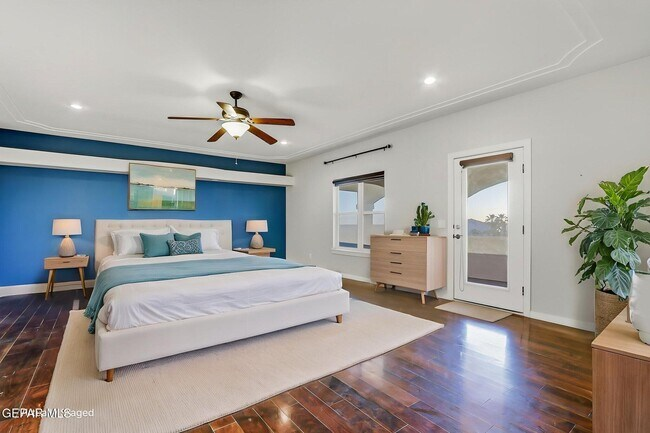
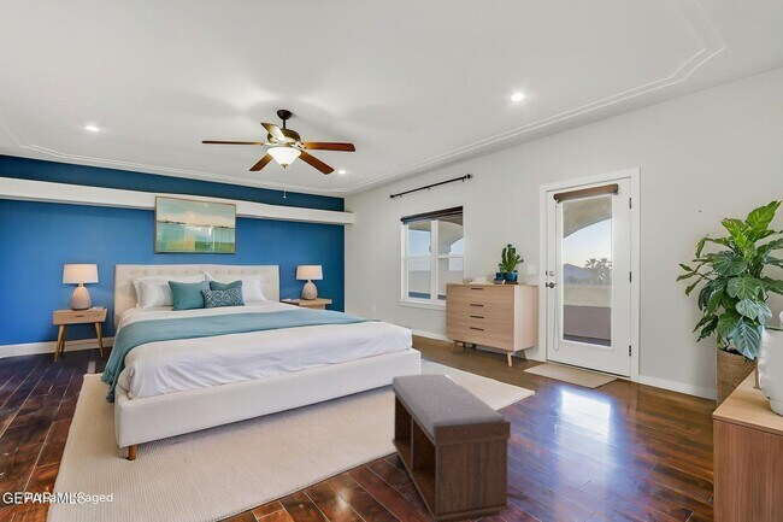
+ bench [390,373,512,522]
